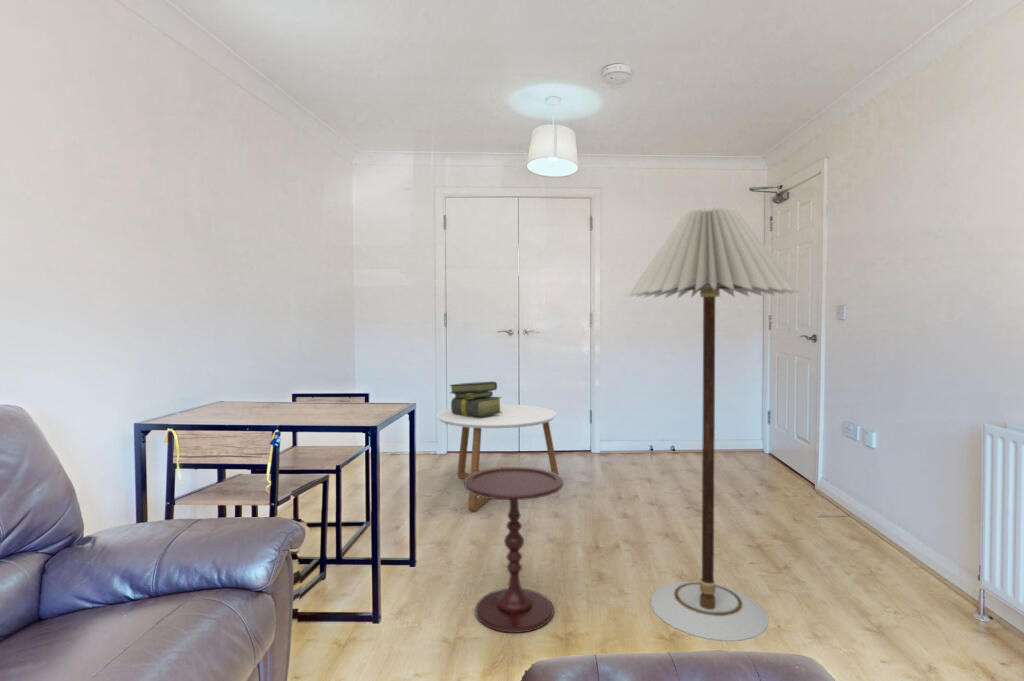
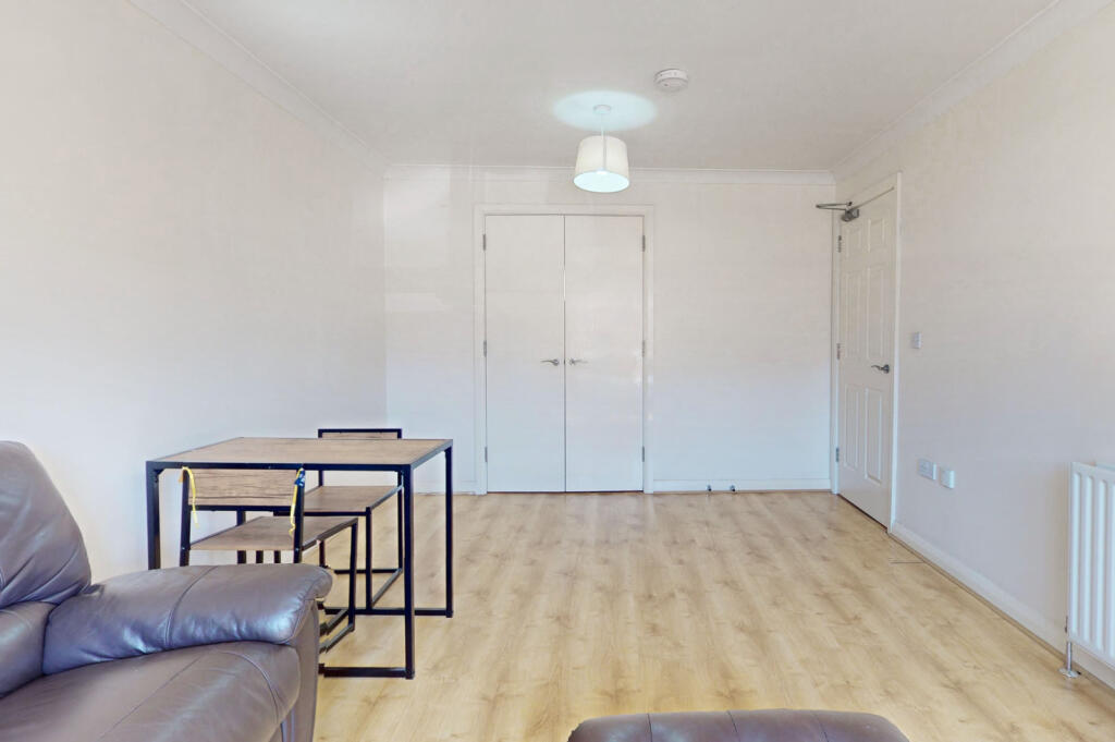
- stack of books [448,380,503,417]
- coffee table [435,403,560,512]
- side table [463,466,565,634]
- floor lamp [627,206,801,642]
